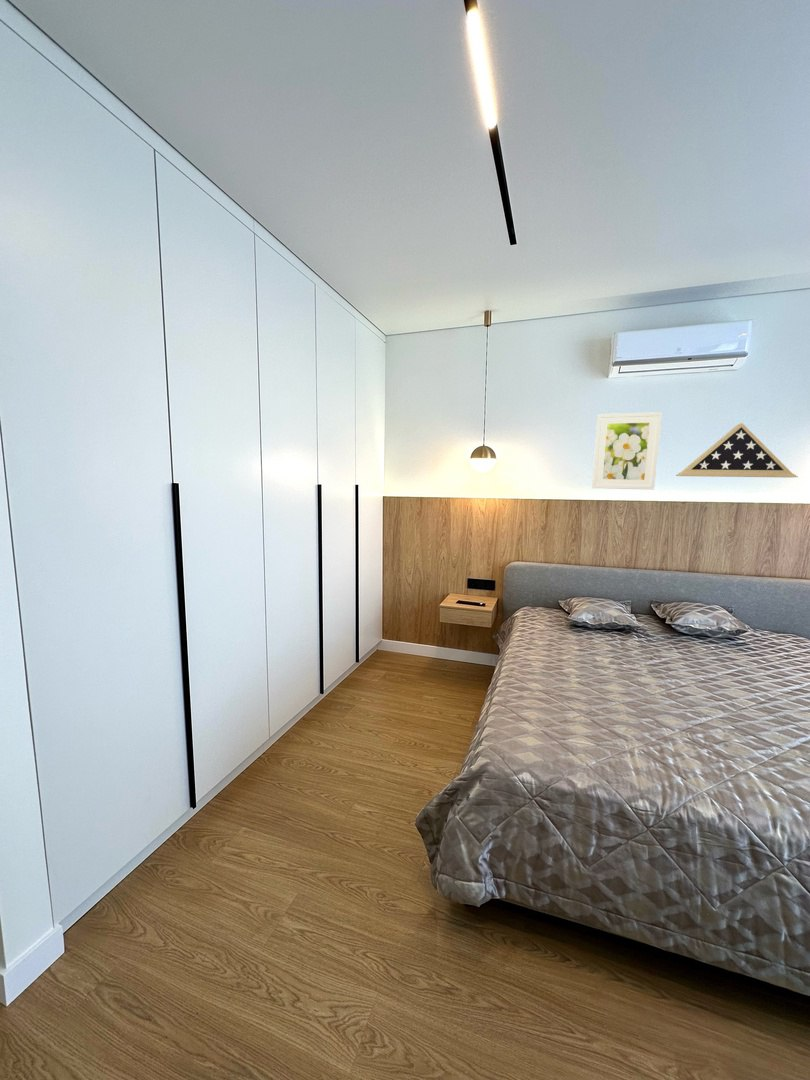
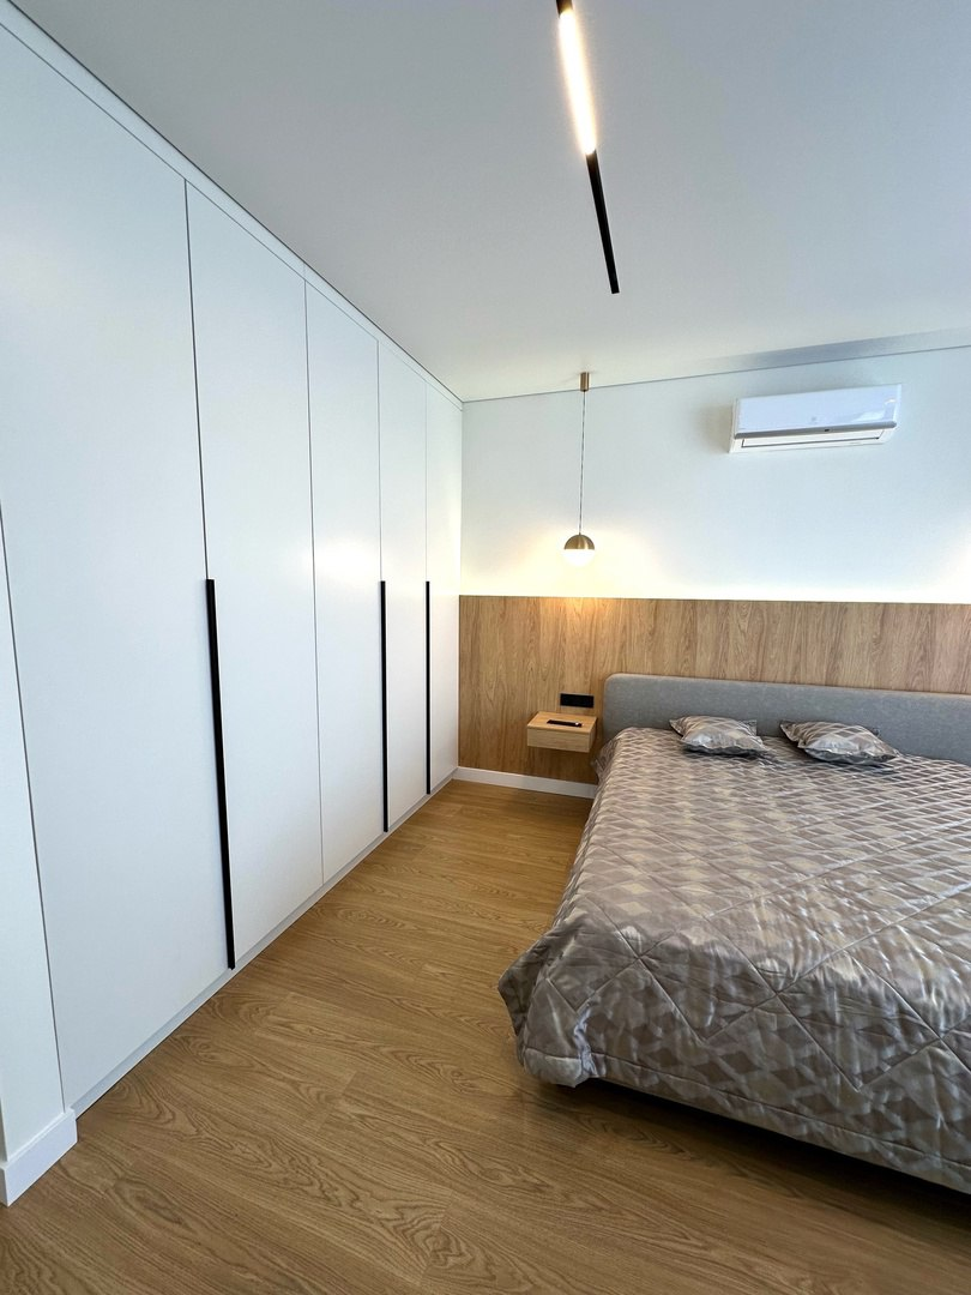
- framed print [591,411,663,491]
- display case [675,422,799,478]
